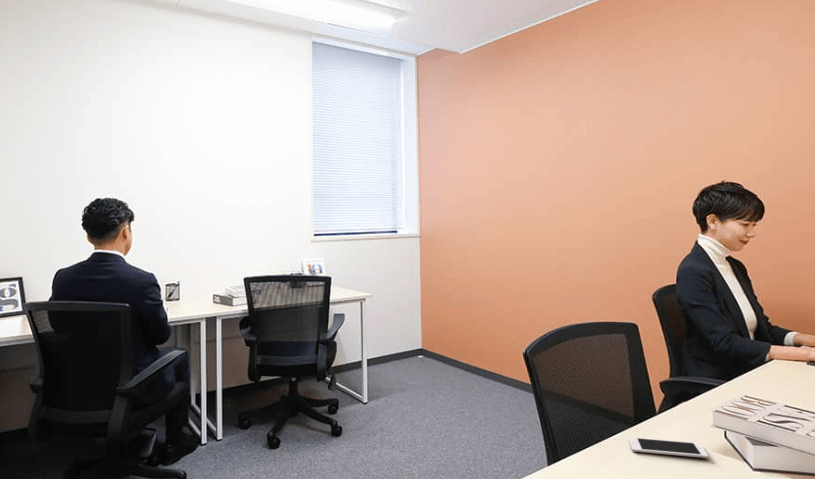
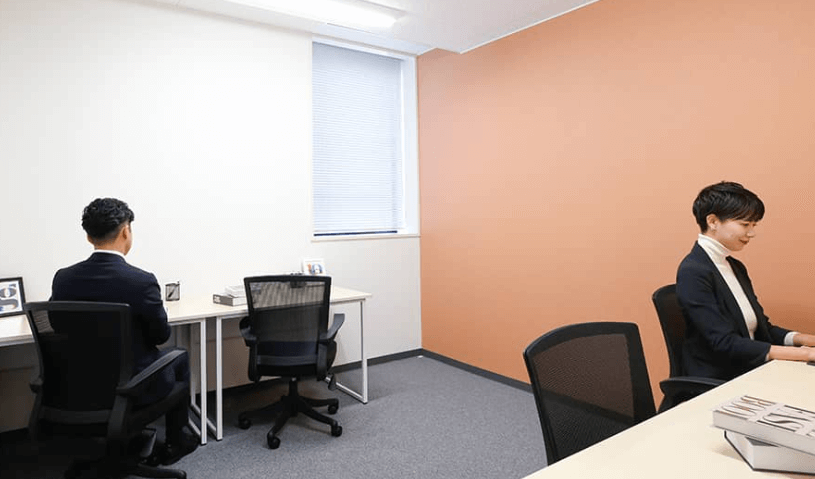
- cell phone [627,436,709,459]
